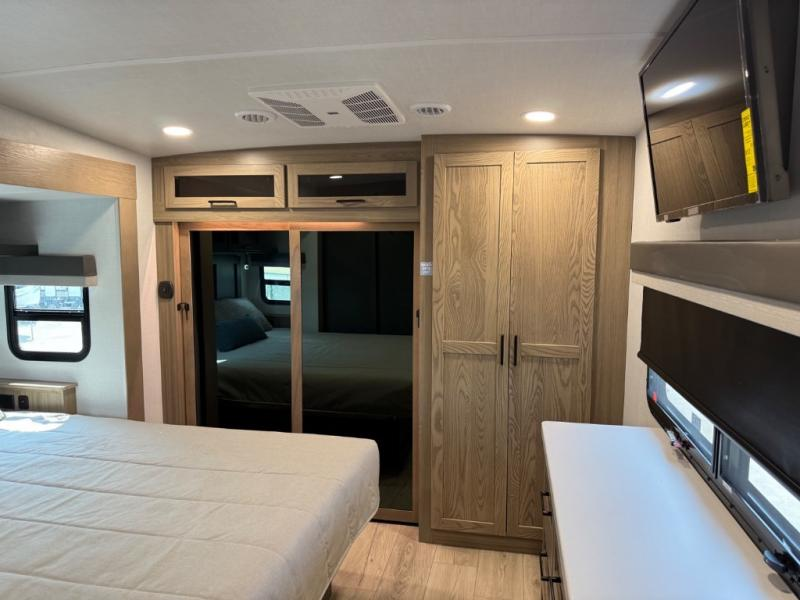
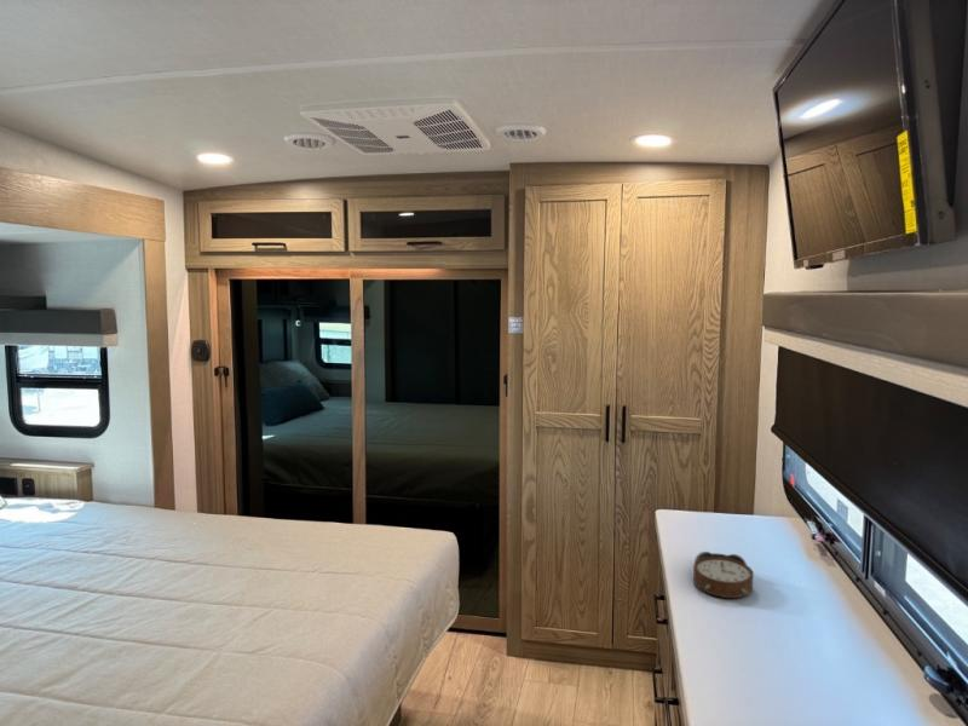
+ alarm clock [692,551,755,599]
